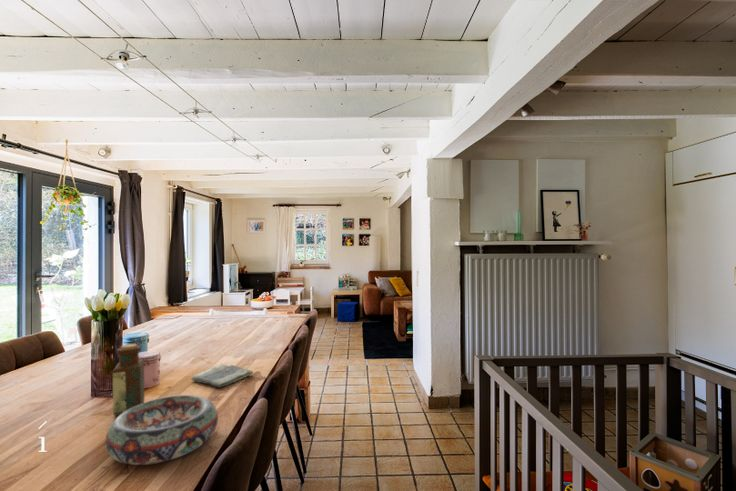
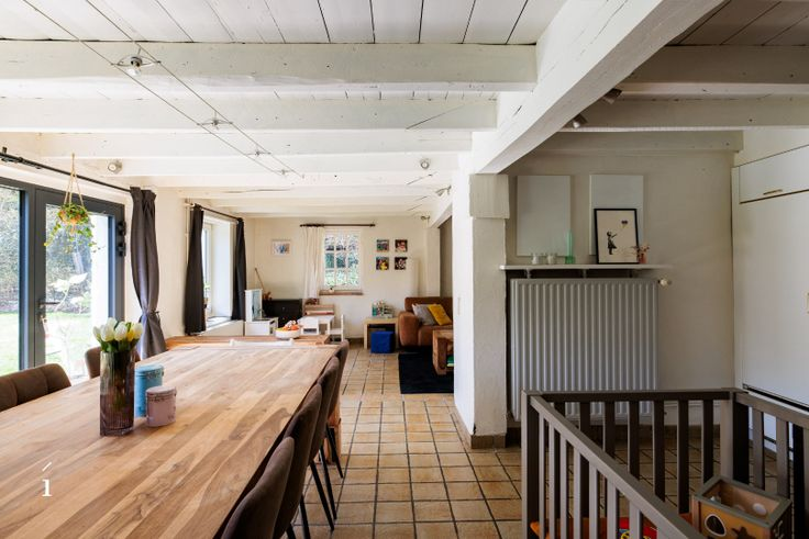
- decorative bowl [104,394,219,466]
- bottle [112,343,145,417]
- dish towel [190,363,254,388]
